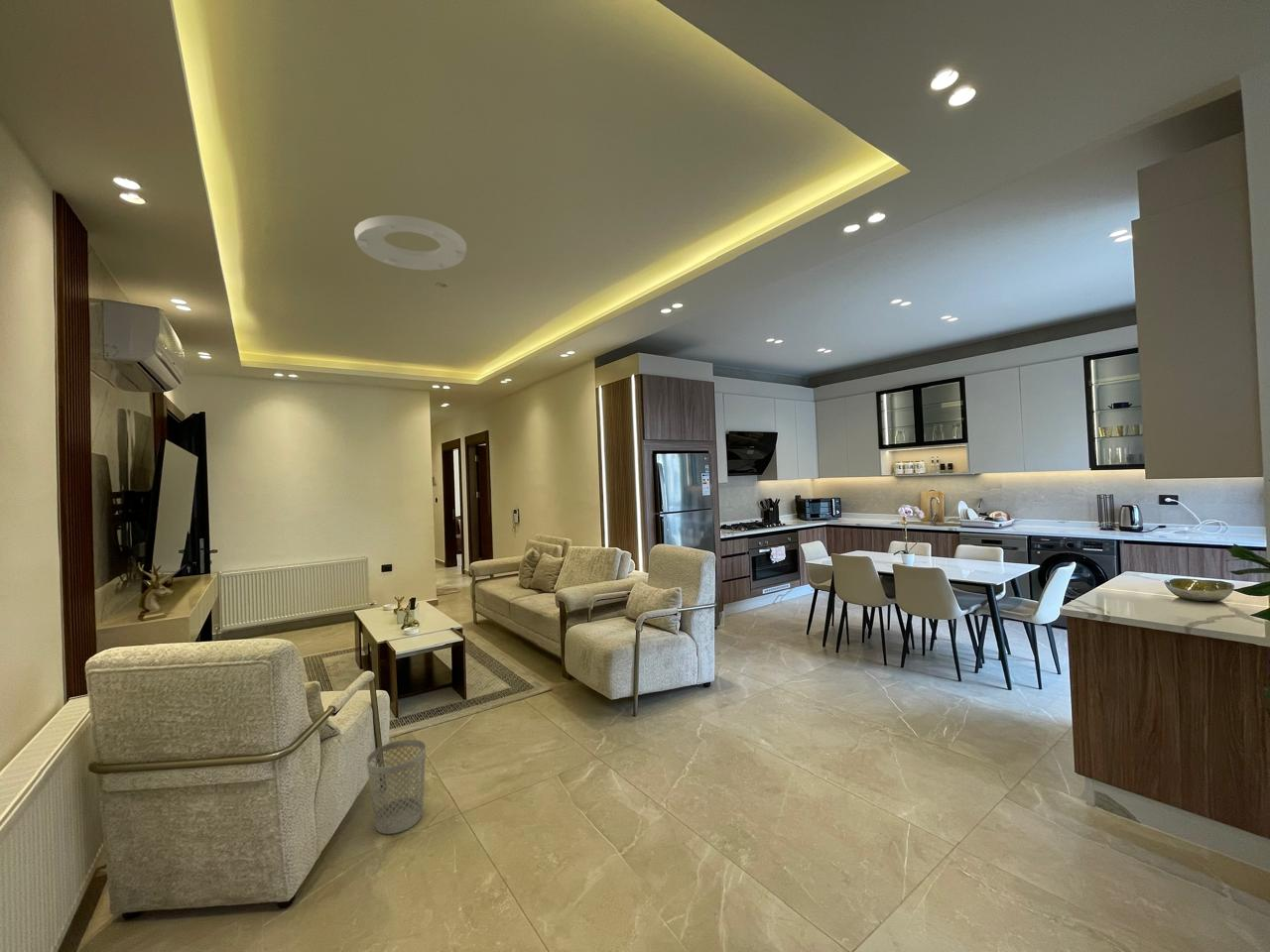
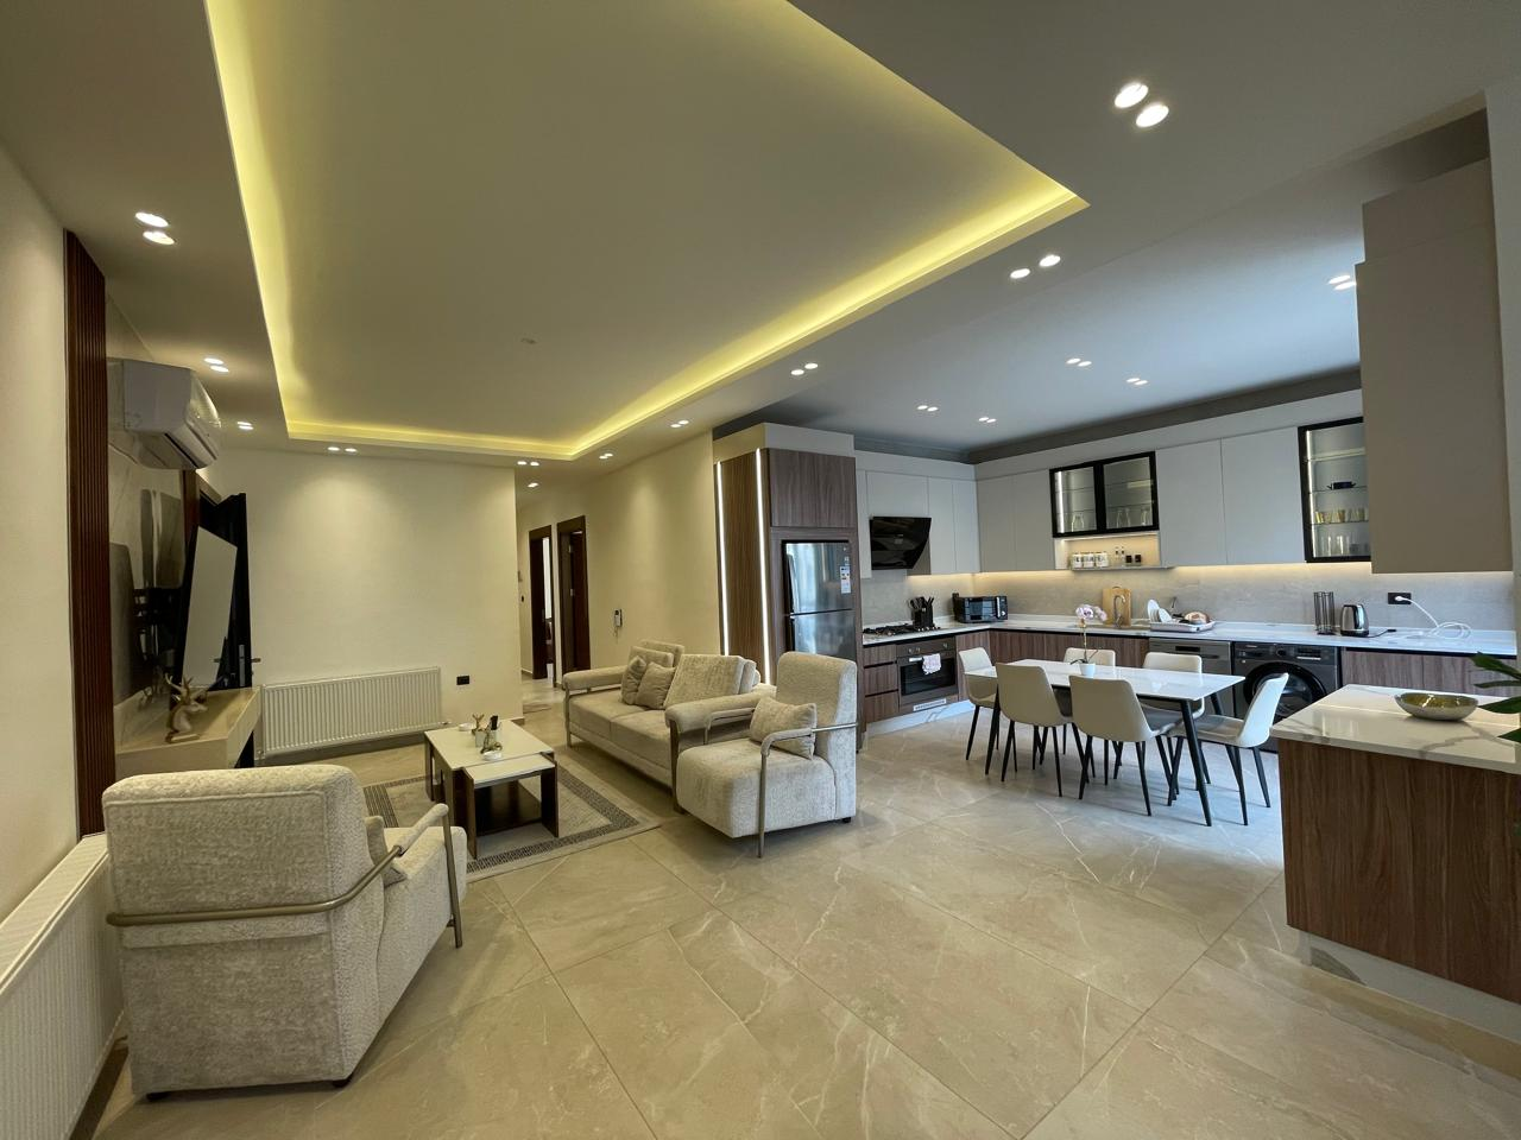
- wastebasket [366,739,427,835]
- ceiling light [353,214,467,271]
